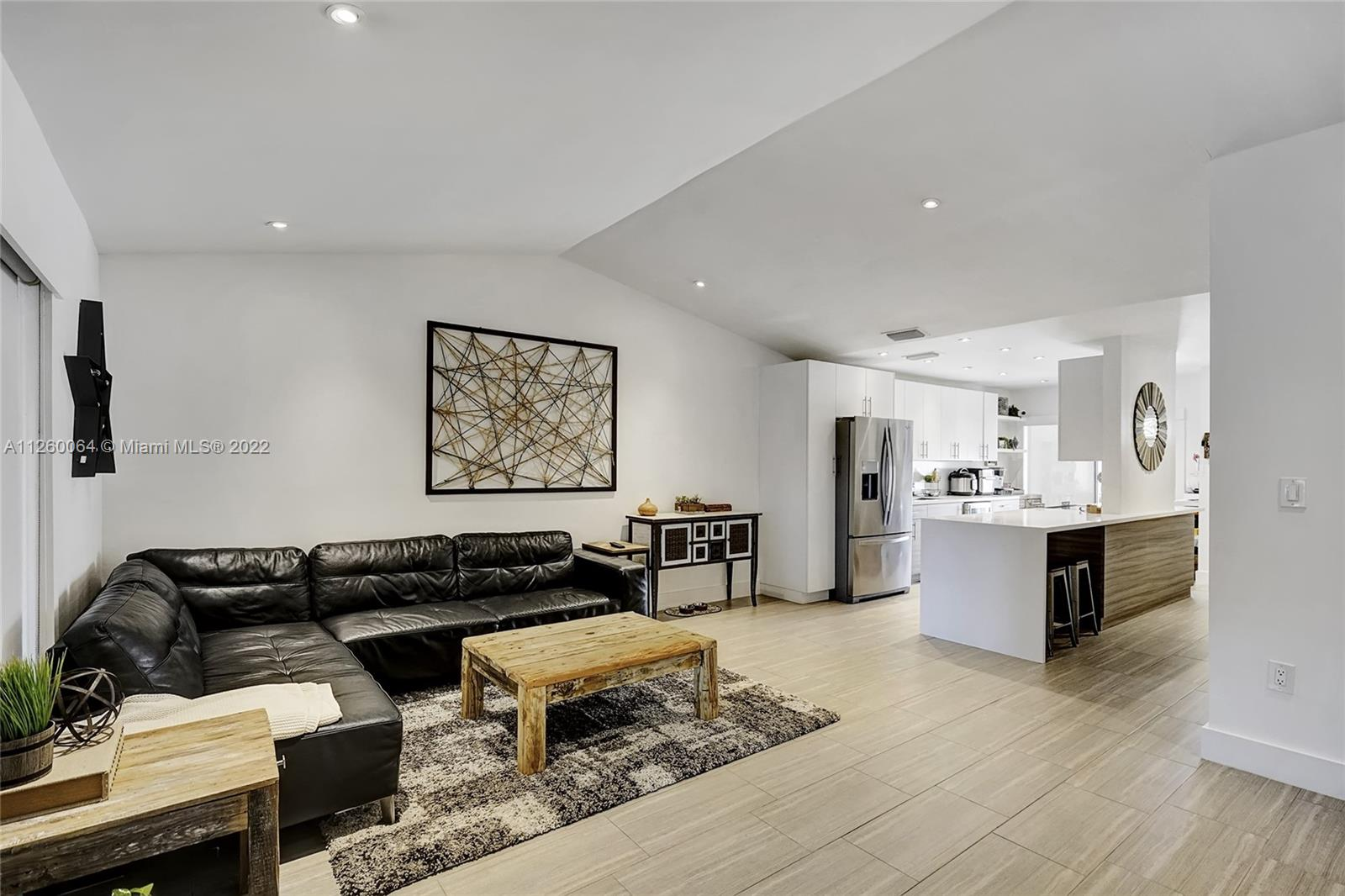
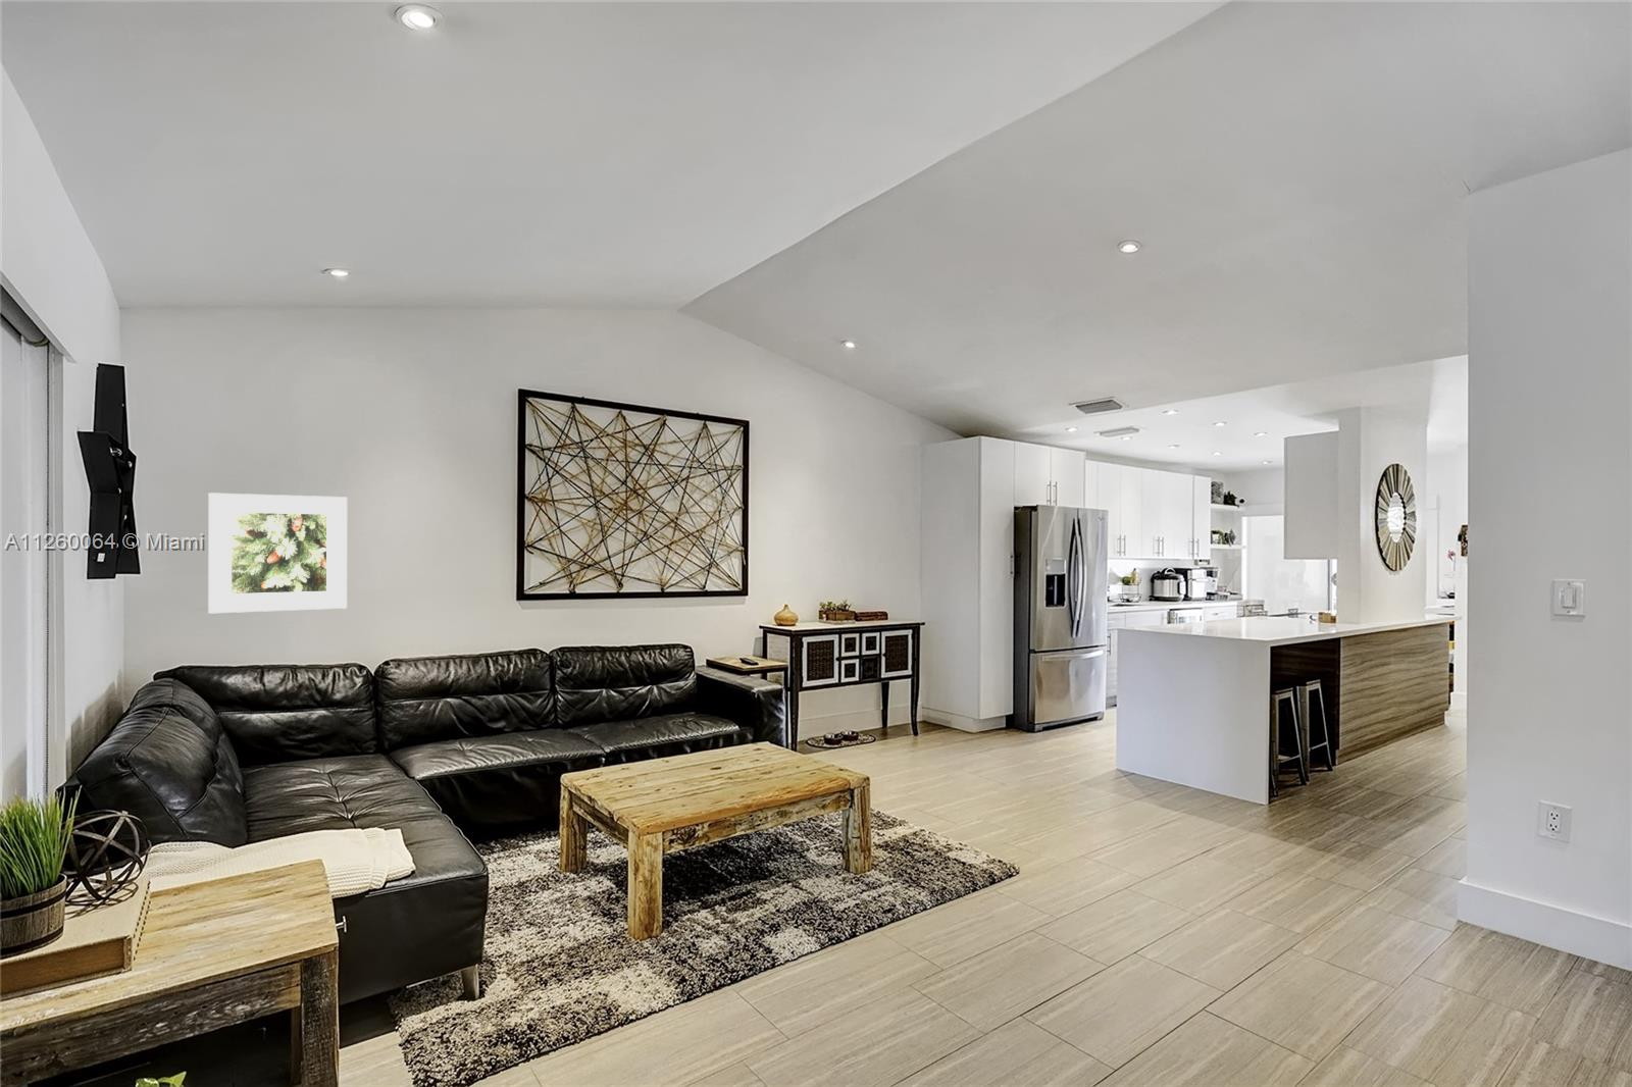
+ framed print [207,491,348,615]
